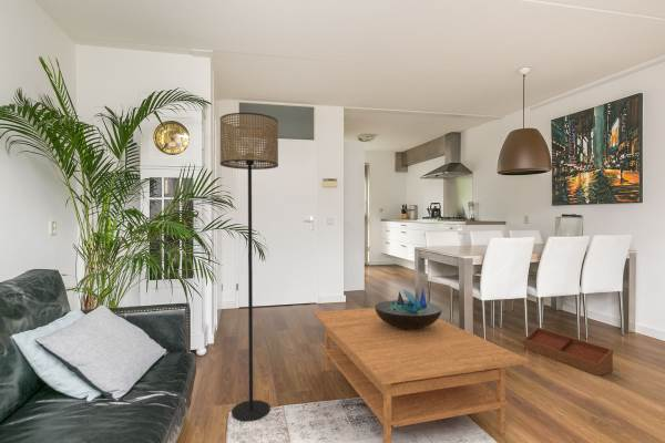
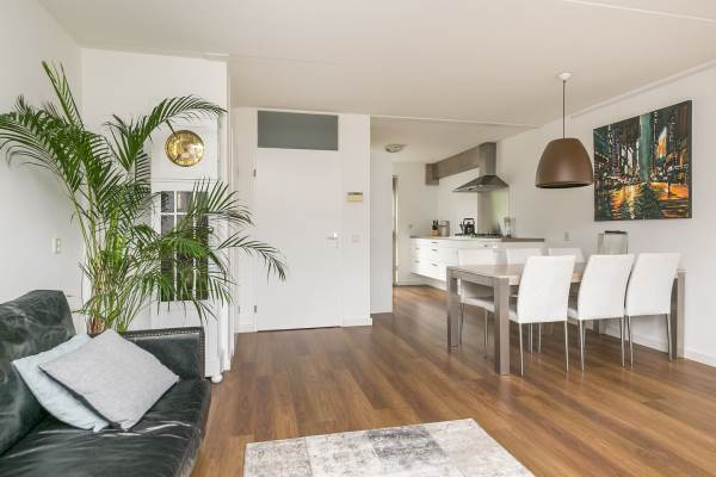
- coffee table [313,307,530,443]
- storage bin [523,327,614,377]
- decorative bowl [375,287,442,329]
- floor lamp [218,112,279,422]
